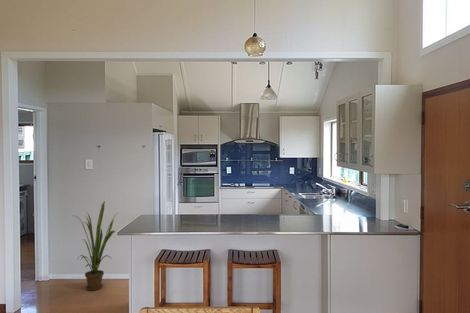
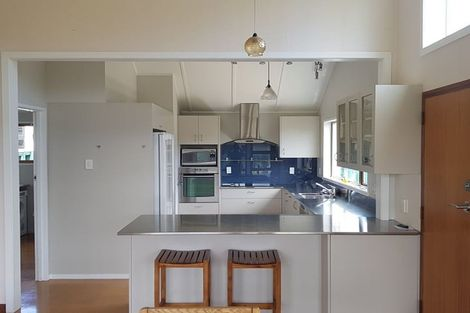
- house plant [71,200,119,291]
